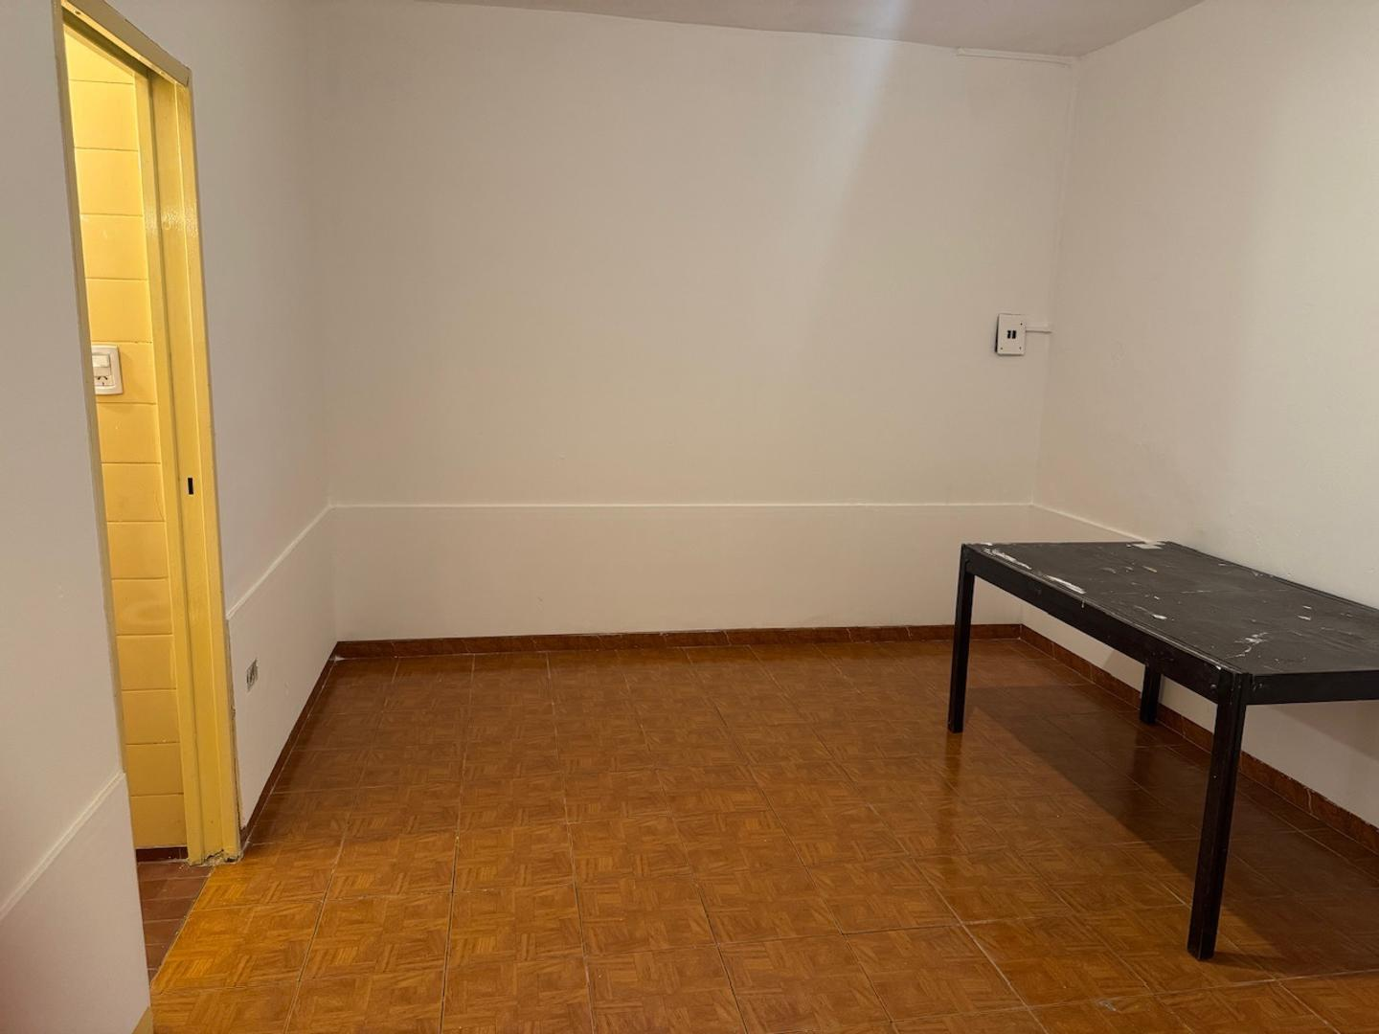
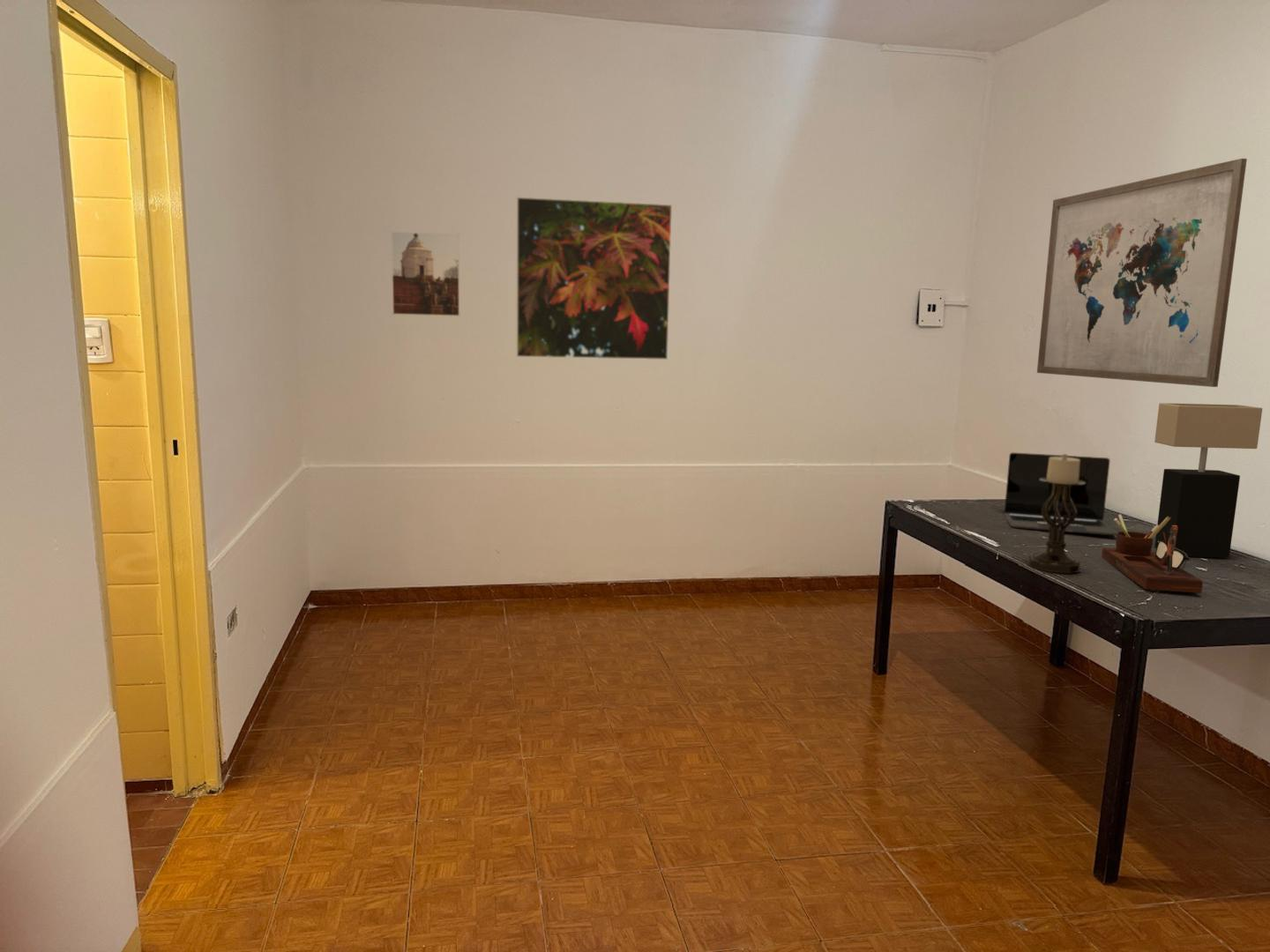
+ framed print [516,197,673,361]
+ table lamp [1154,402,1263,559]
+ wall art [1036,158,1248,388]
+ desk organizer [1101,514,1204,594]
+ candle holder [1027,453,1086,574]
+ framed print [390,231,460,317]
+ laptop [1004,451,1117,536]
